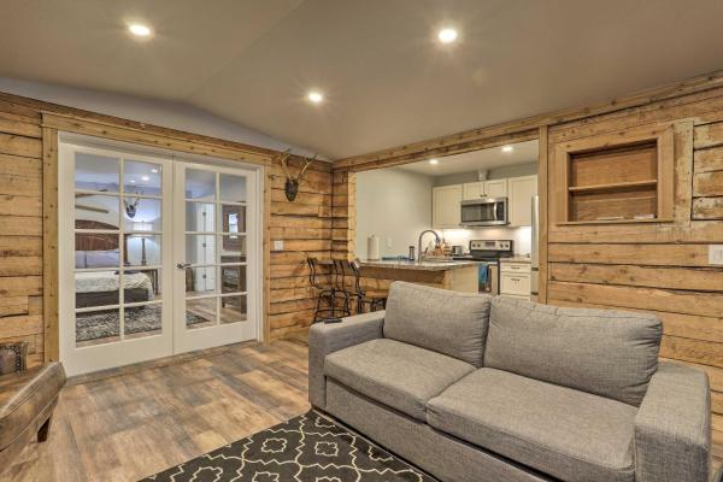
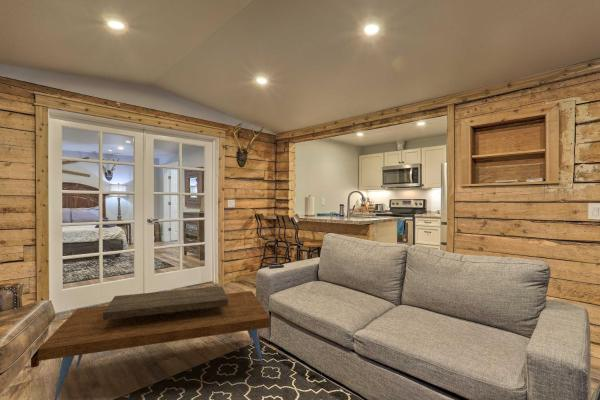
+ coffee table [37,285,272,400]
